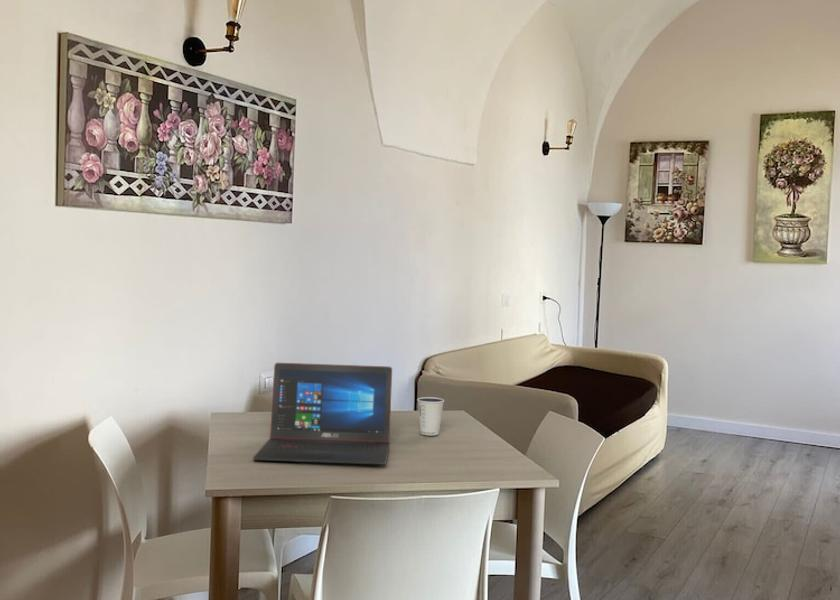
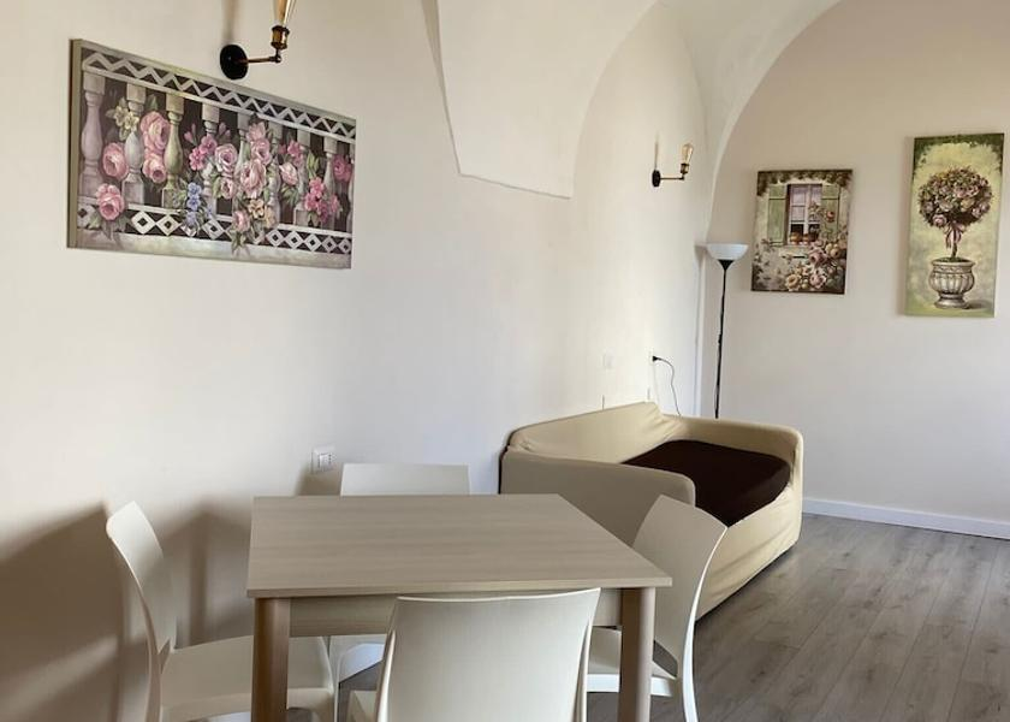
- laptop [252,362,393,465]
- dixie cup [416,396,445,436]
